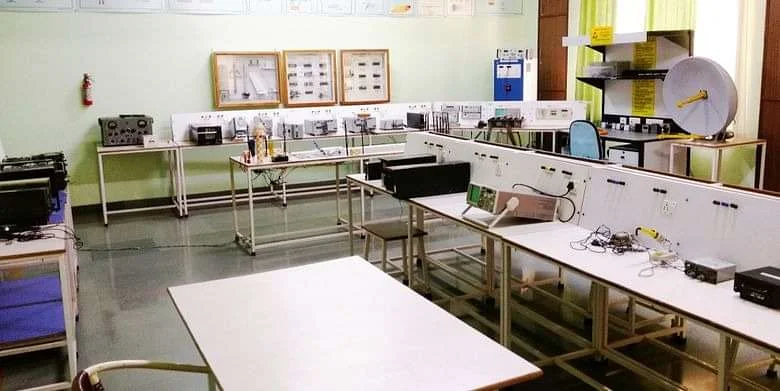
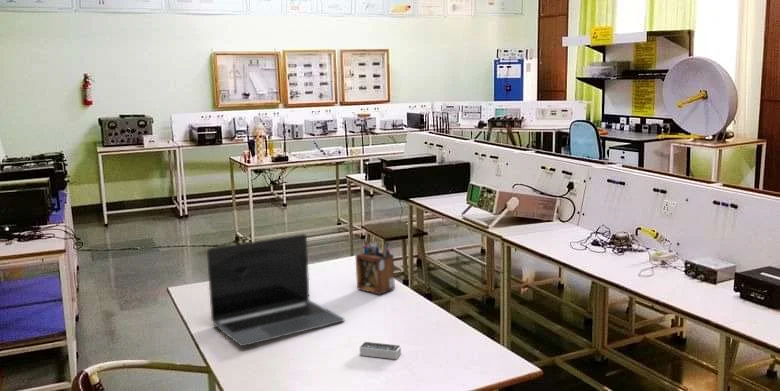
+ desk organizer [355,239,396,295]
+ laptop [206,233,345,347]
+ multiport hub [359,341,402,360]
